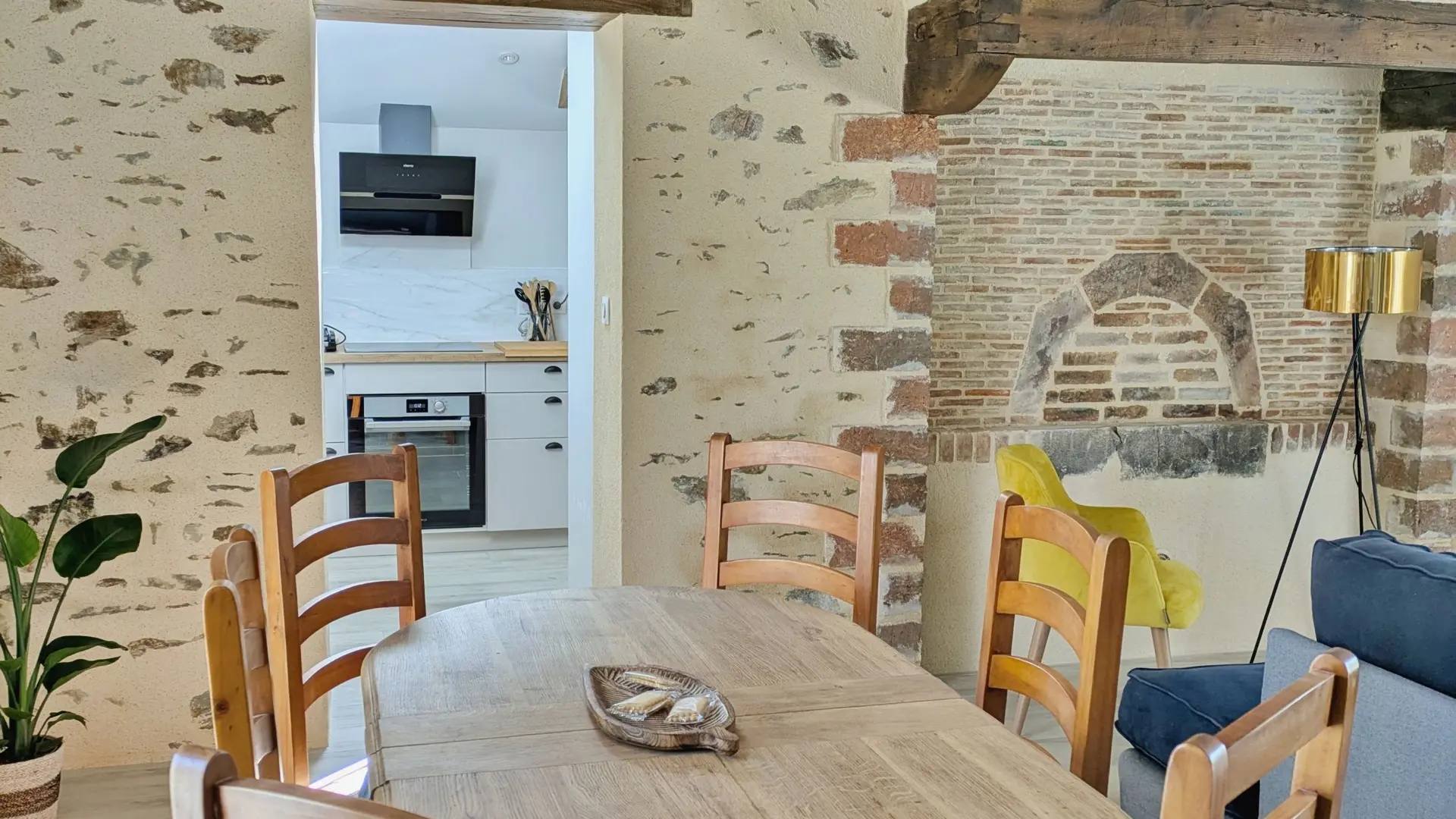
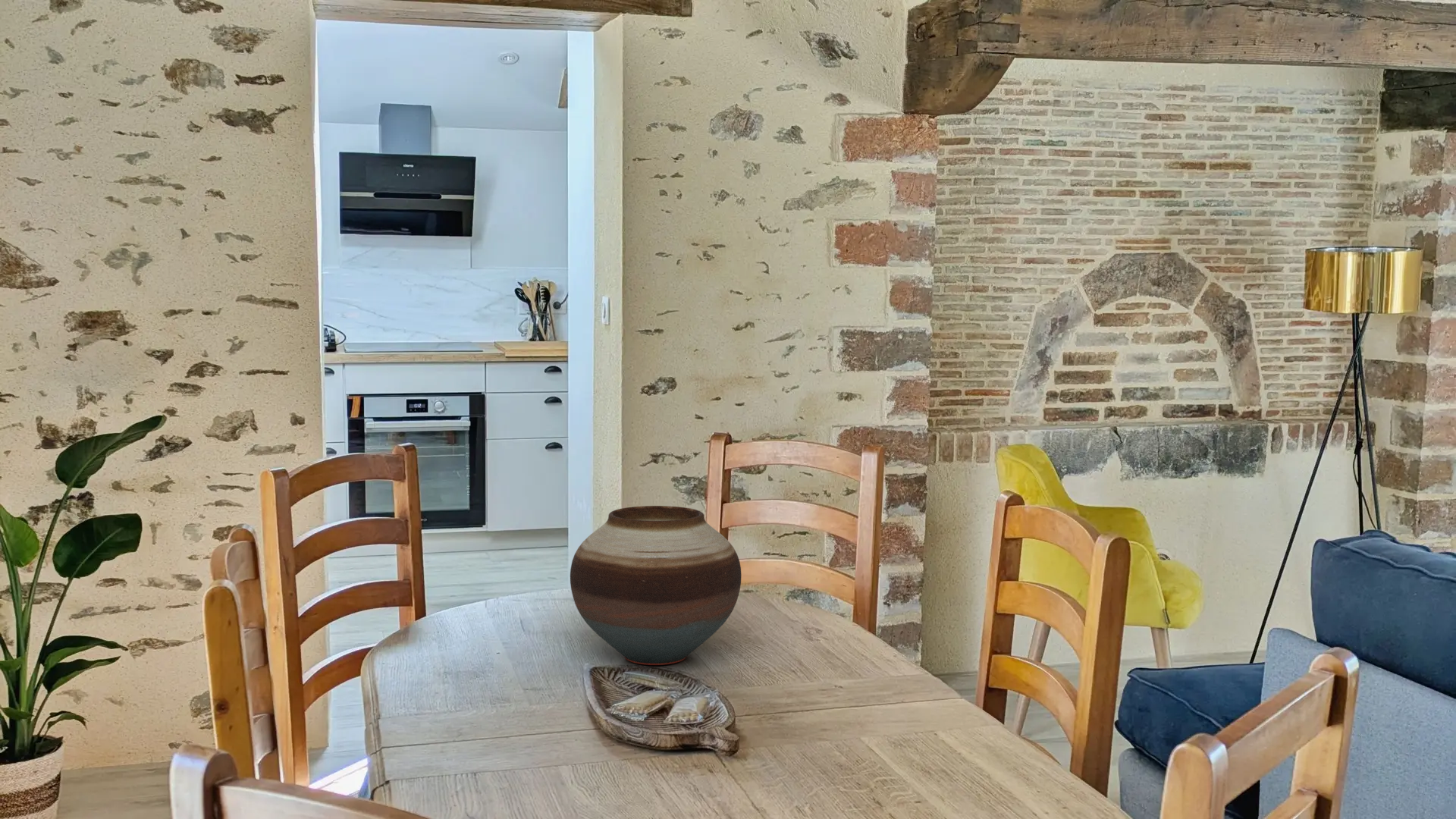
+ vase [570,505,742,666]
